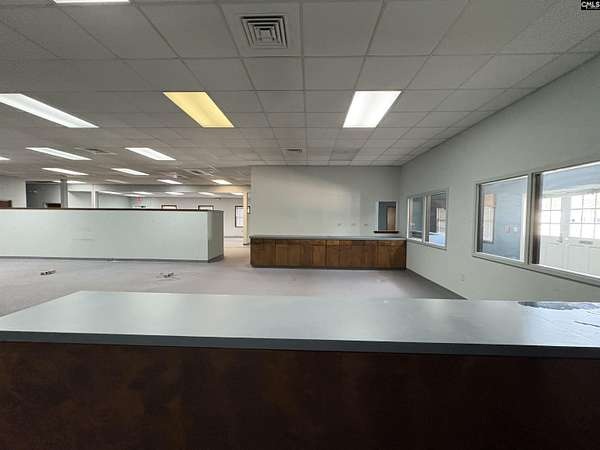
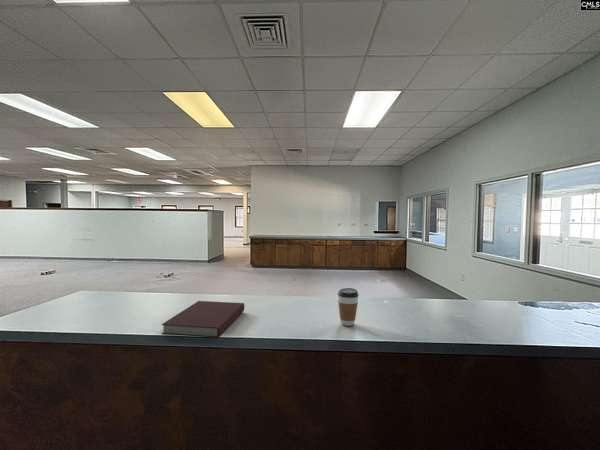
+ notebook [160,300,245,339]
+ coffee cup [337,287,360,327]
